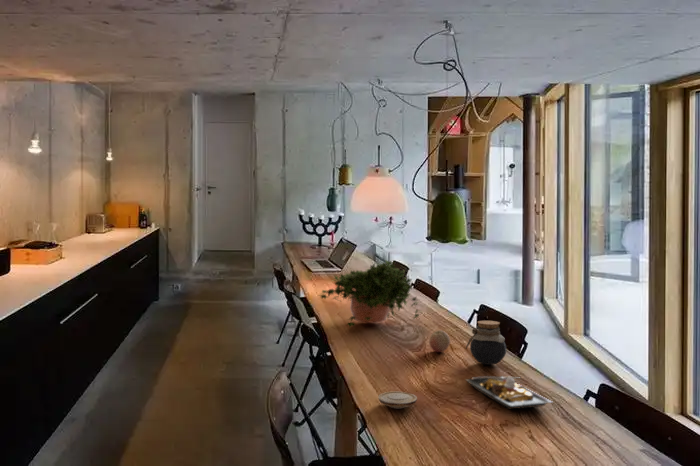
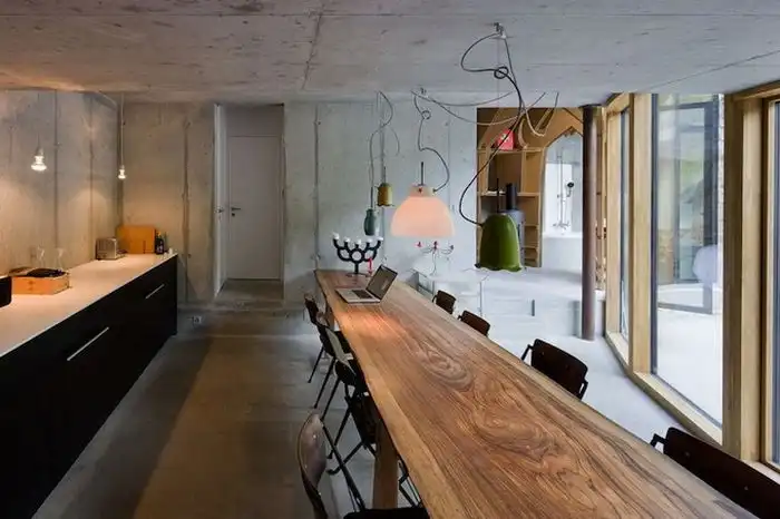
- wood slice [377,391,418,410]
- jar [464,320,507,366]
- potted plant [317,259,422,328]
- fruit [428,329,451,353]
- plate [464,375,553,410]
